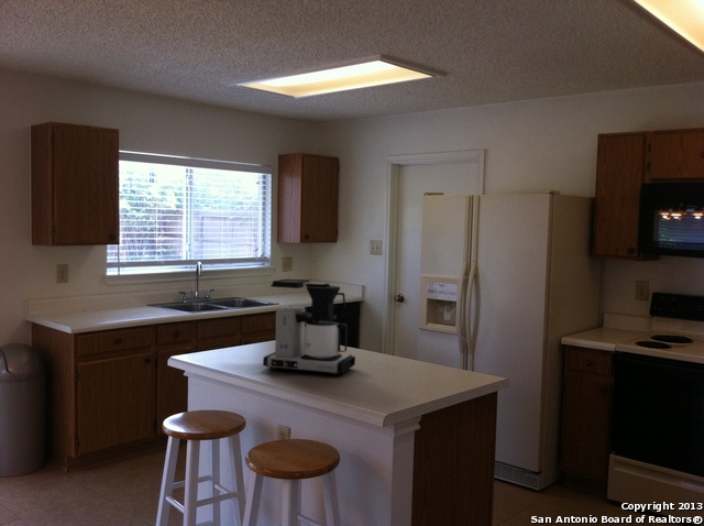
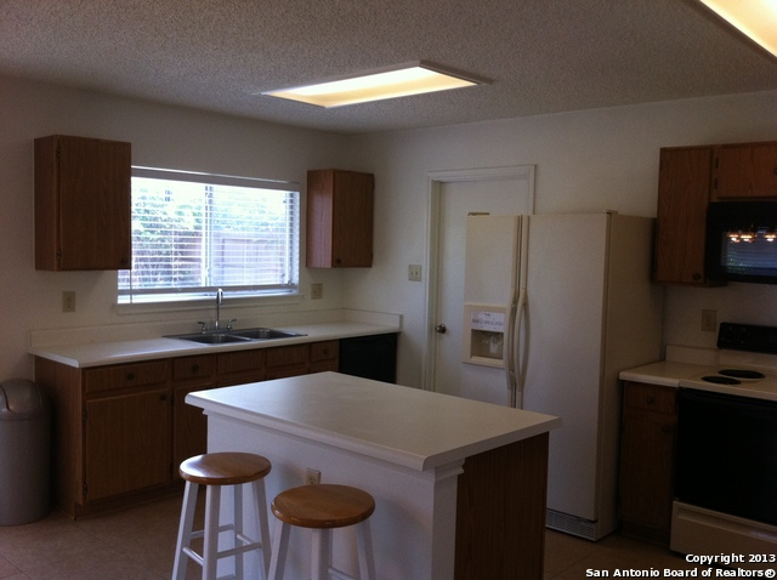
- coffee maker [262,278,356,376]
